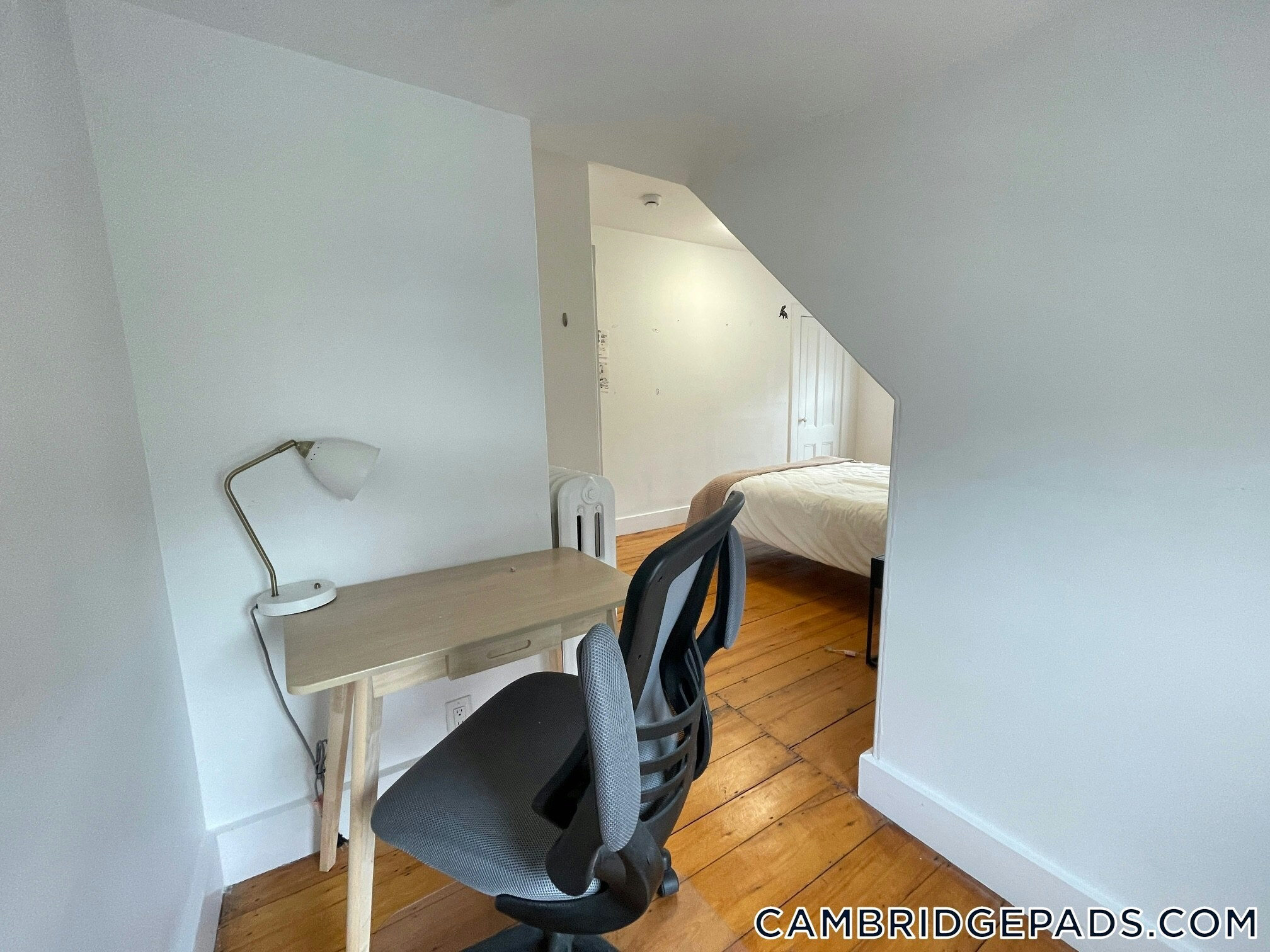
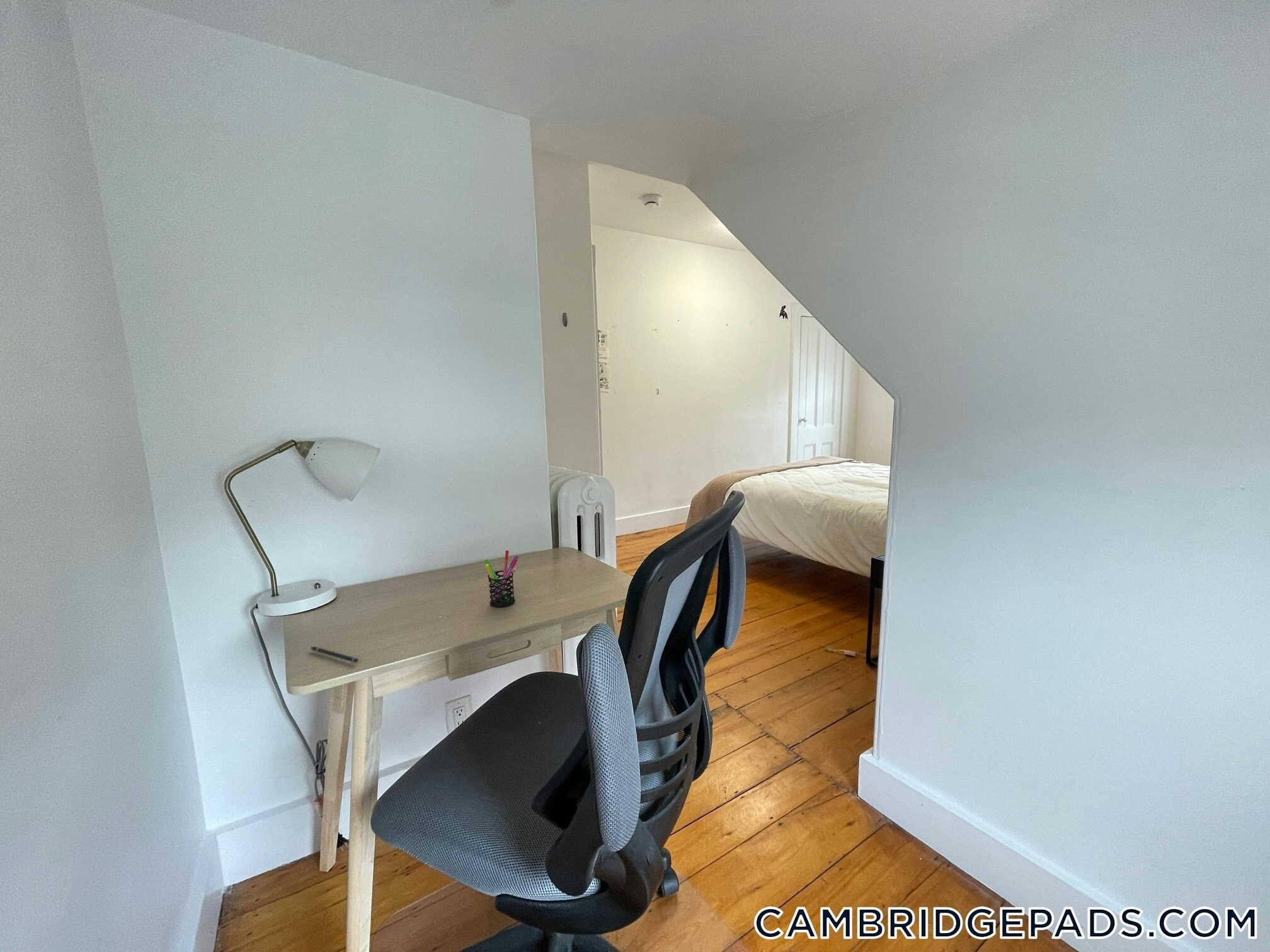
+ pen [309,646,359,664]
+ pen holder [484,550,519,608]
